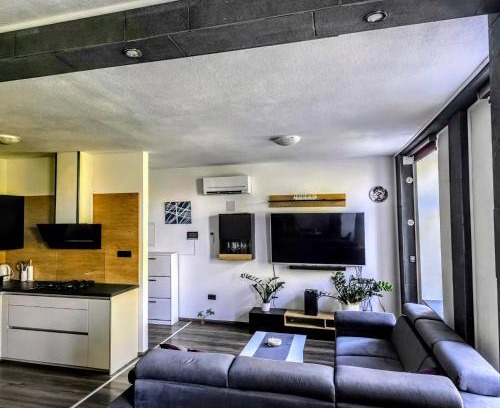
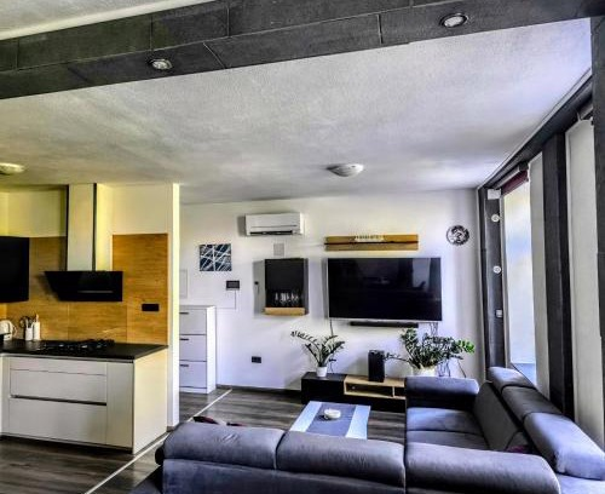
- potted plant [196,308,216,325]
